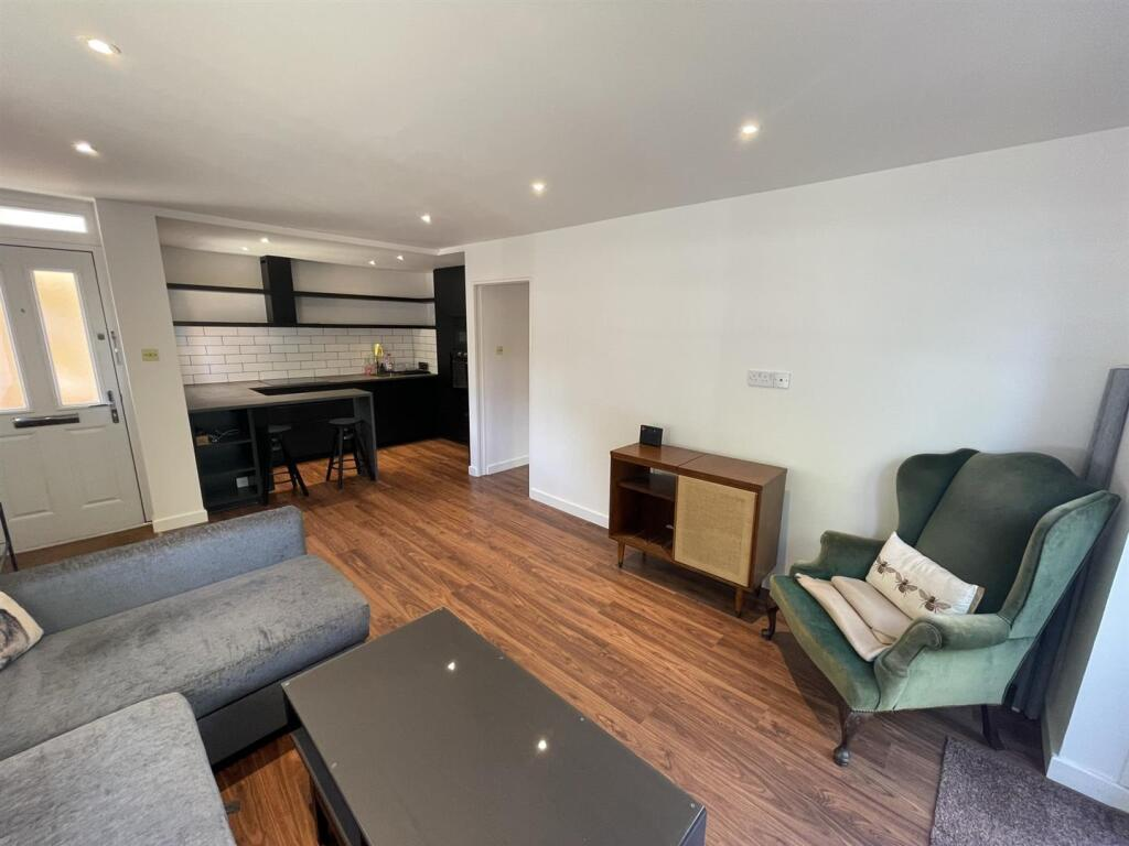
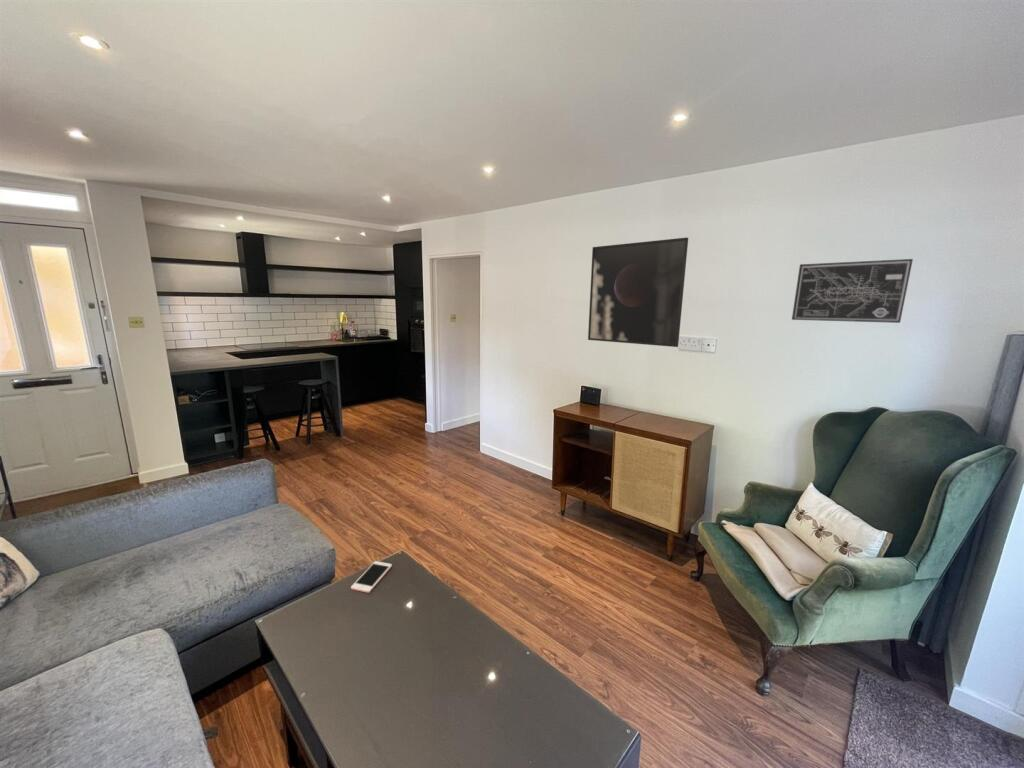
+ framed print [587,236,689,348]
+ cell phone [350,560,393,594]
+ wall art [791,258,914,324]
